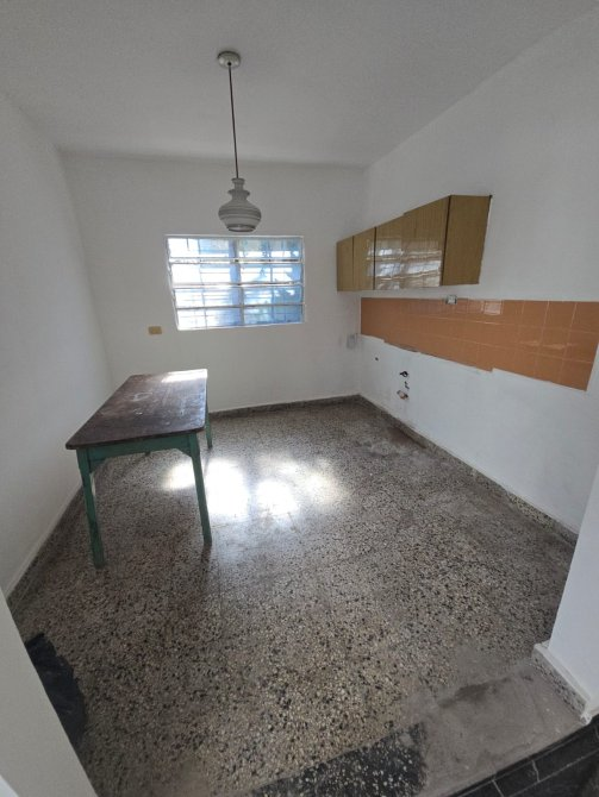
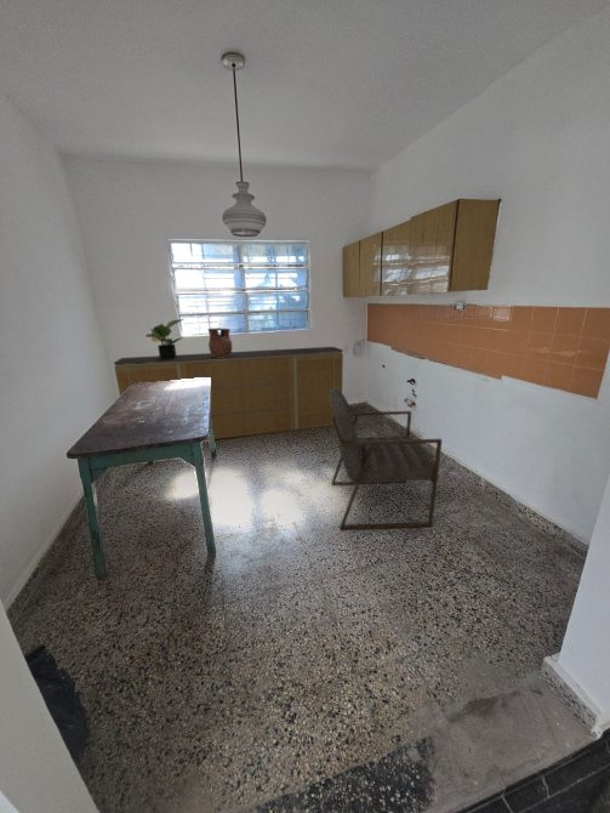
+ sideboard [113,346,344,440]
+ chair [330,388,443,530]
+ vessel [207,326,233,358]
+ potted plant [144,318,184,360]
